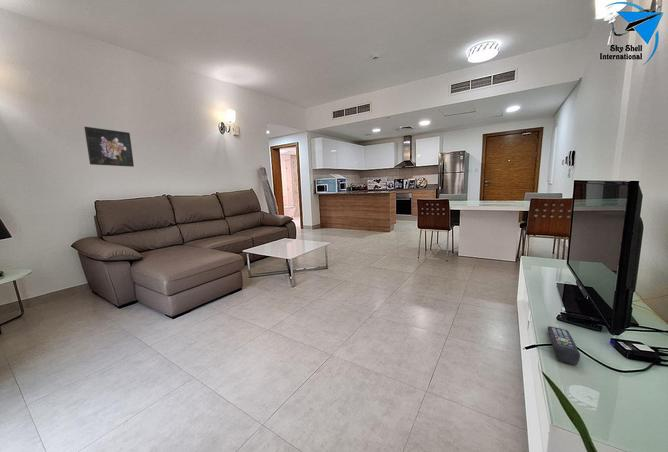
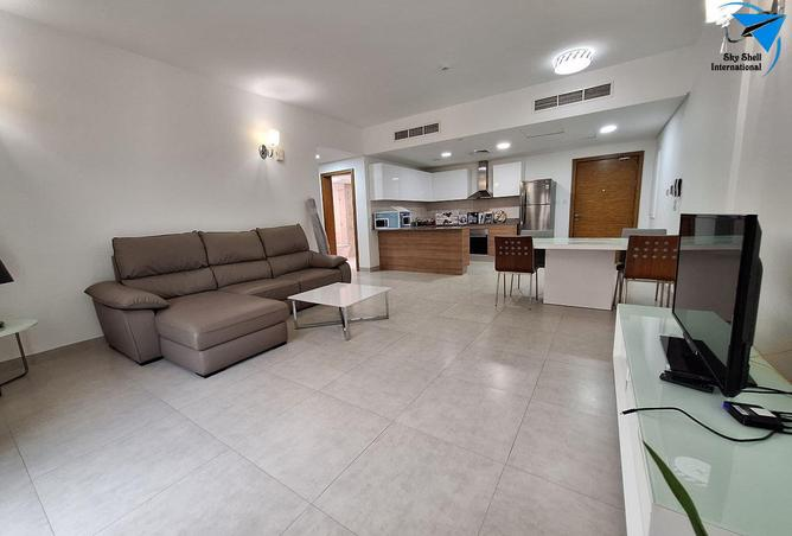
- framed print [83,126,135,168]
- remote control [546,325,581,366]
